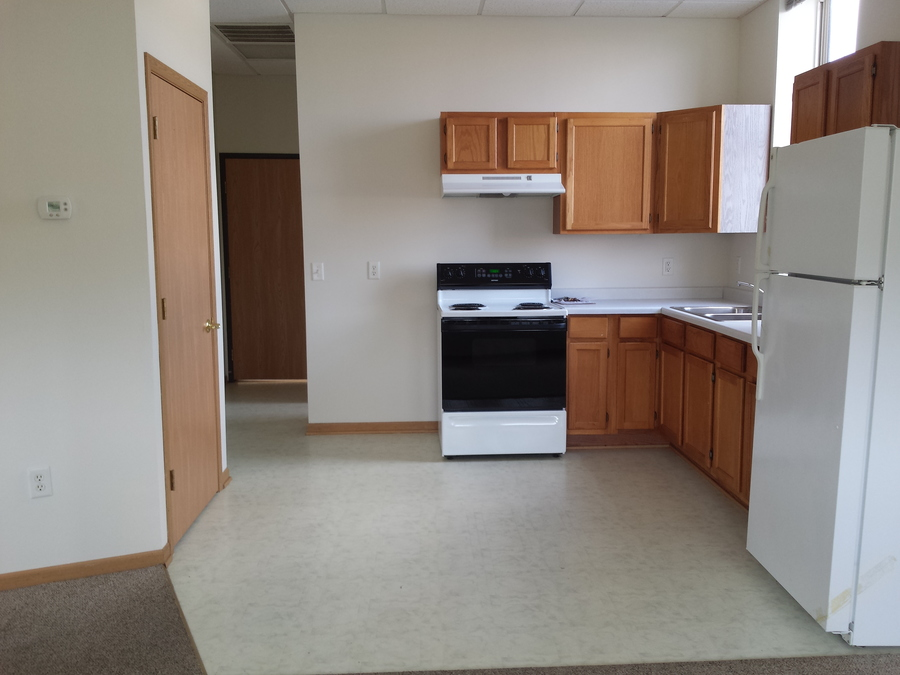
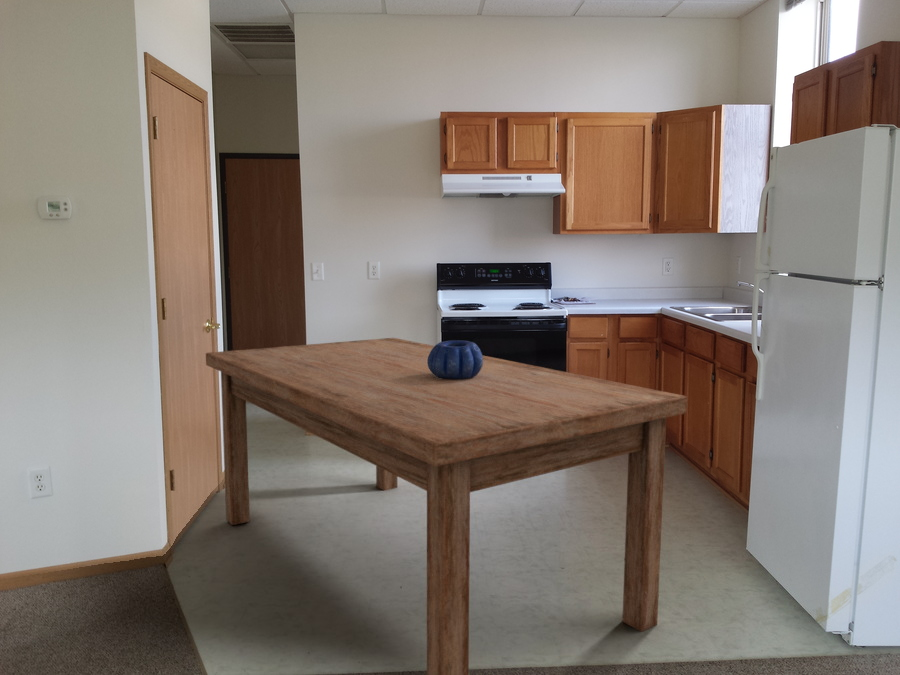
+ dining table [205,337,688,675]
+ decorative bowl [427,340,484,379]
